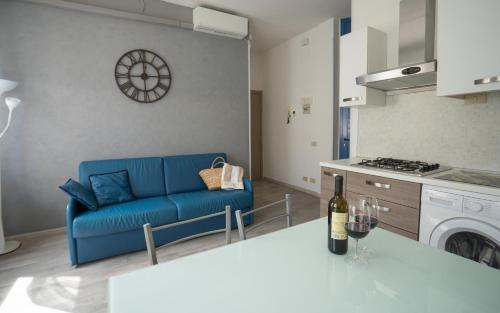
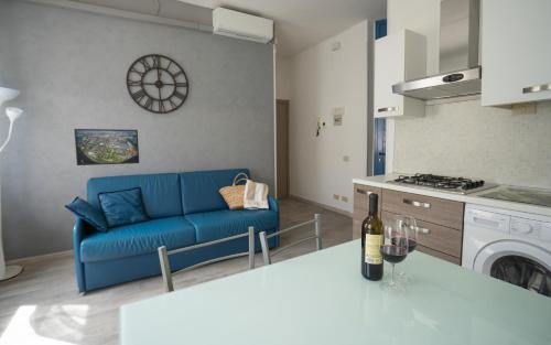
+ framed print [73,128,140,166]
